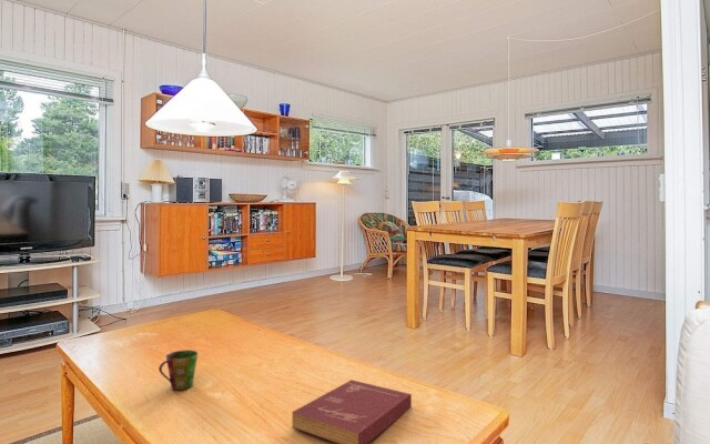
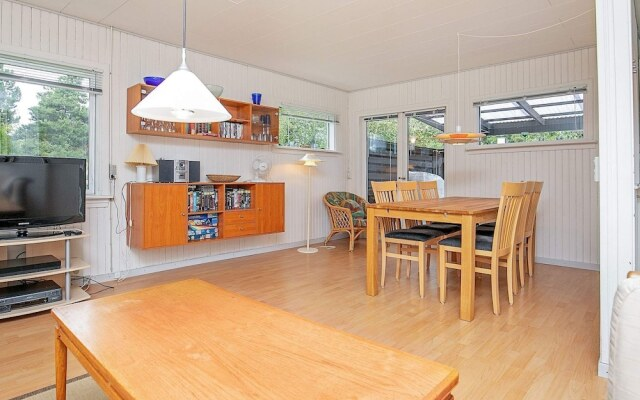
- book [291,379,413,444]
- cup [158,349,199,391]
